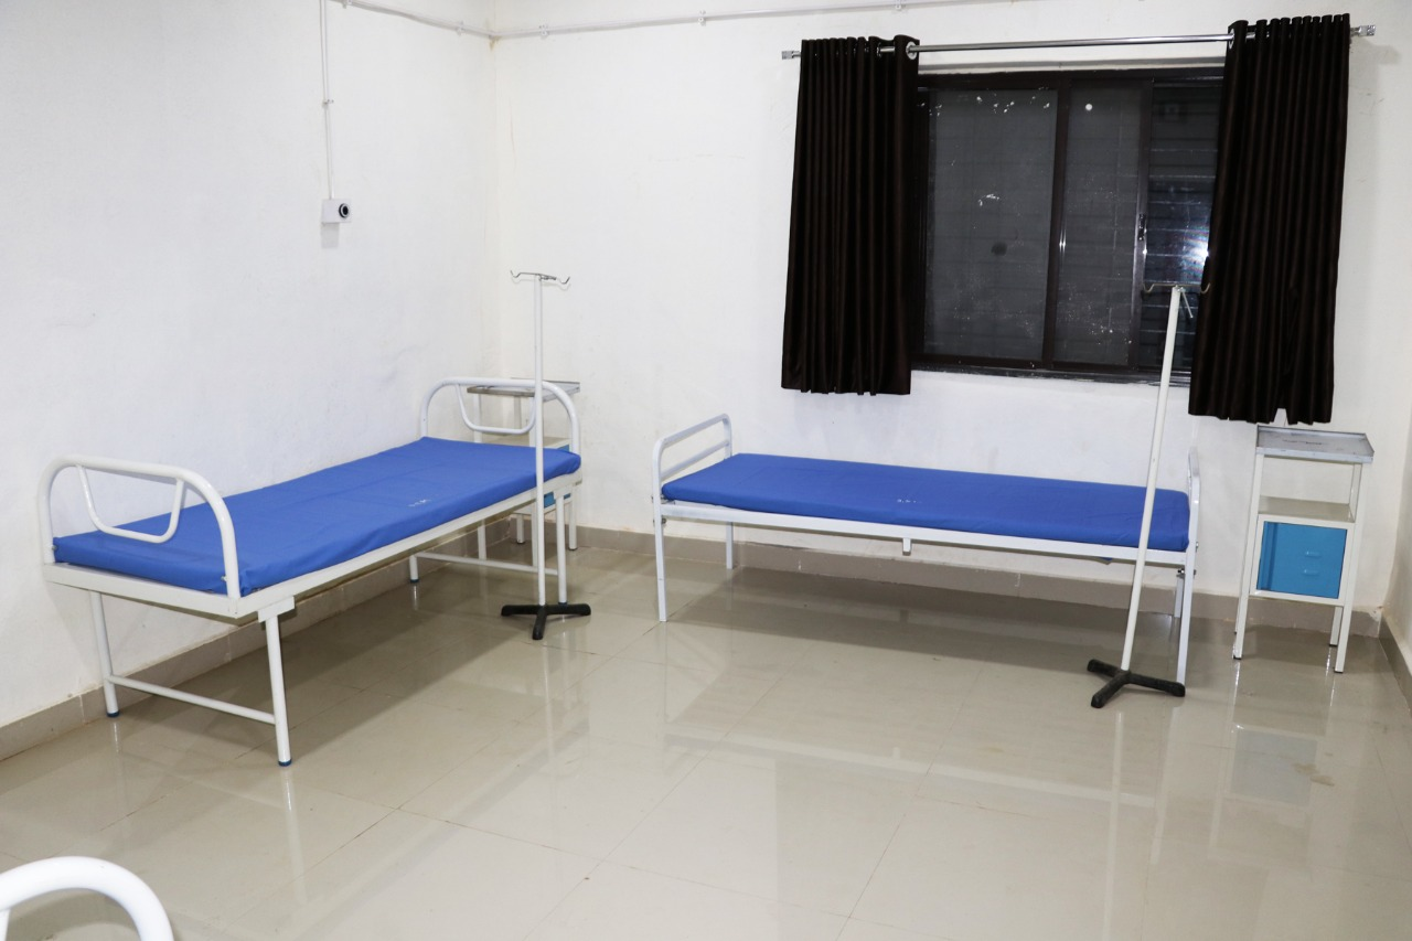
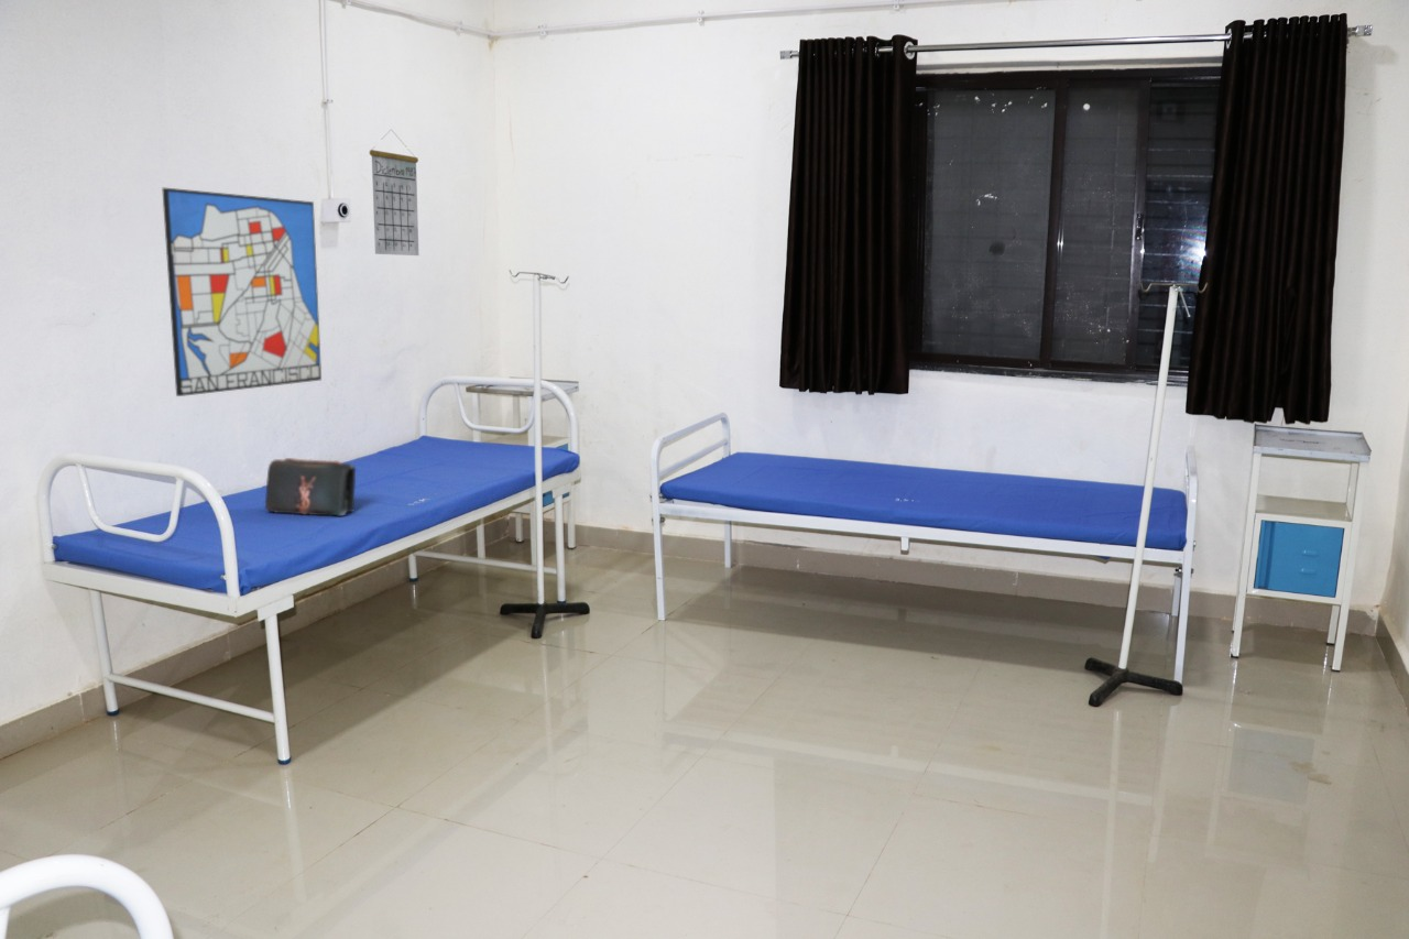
+ calendar [369,128,419,256]
+ wall art [161,187,323,397]
+ shoulder bag [264,457,357,517]
